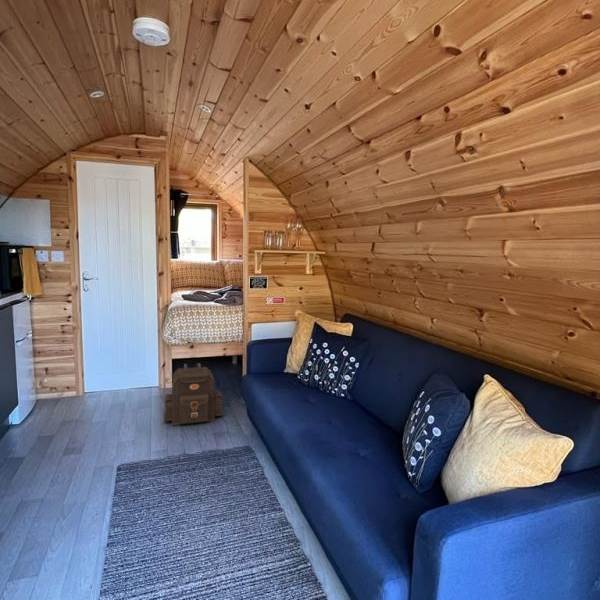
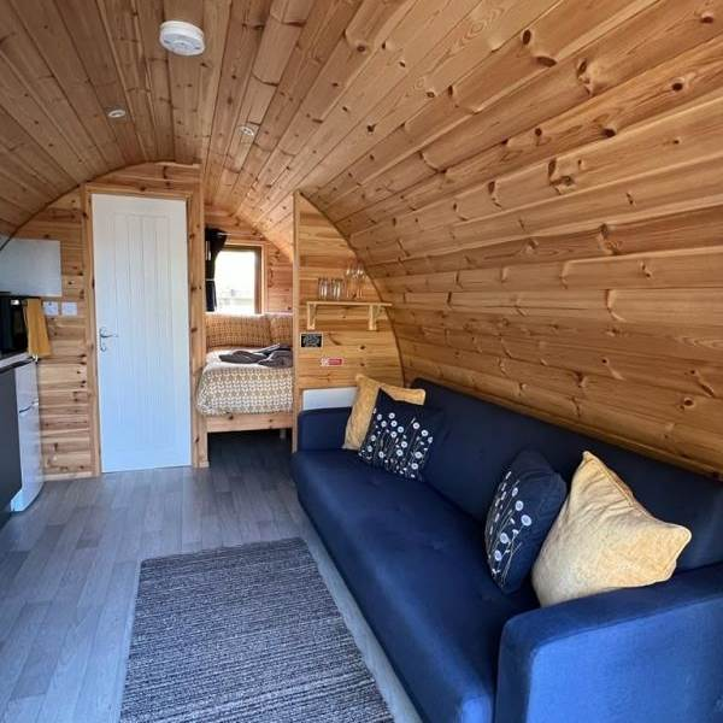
- backpack [163,362,224,426]
